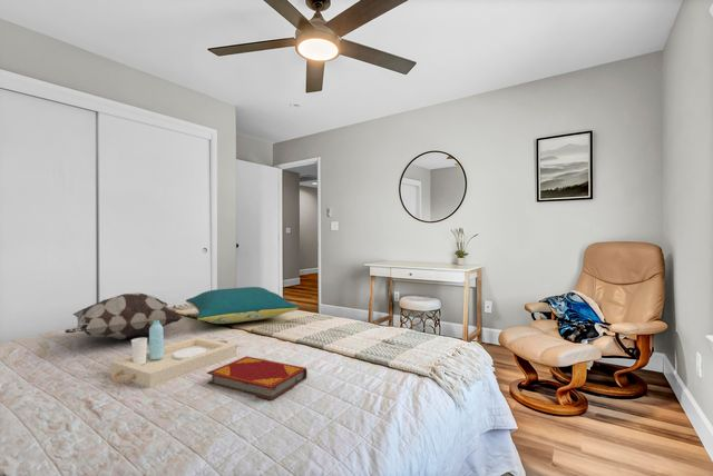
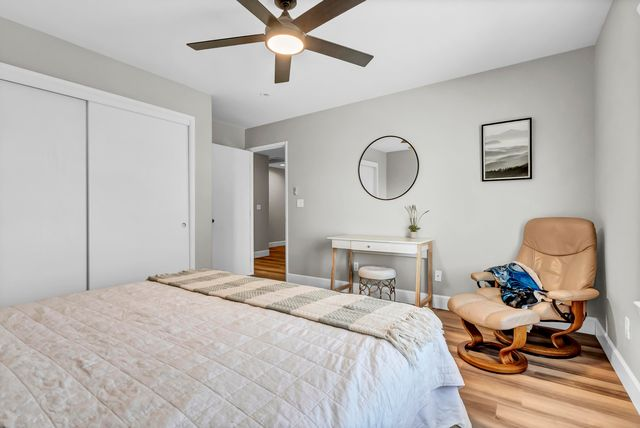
- decorative pillow [64,291,184,340]
- serving tray [109,320,237,389]
- hardback book [206,355,309,401]
- pillow [185,286,300,325]
